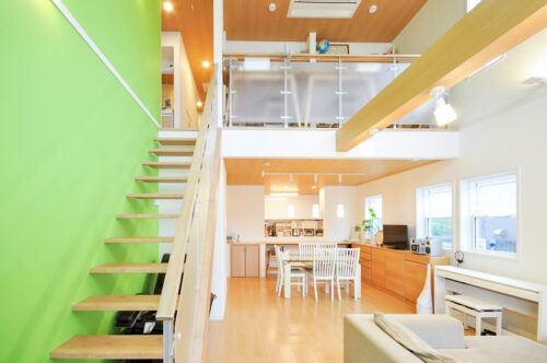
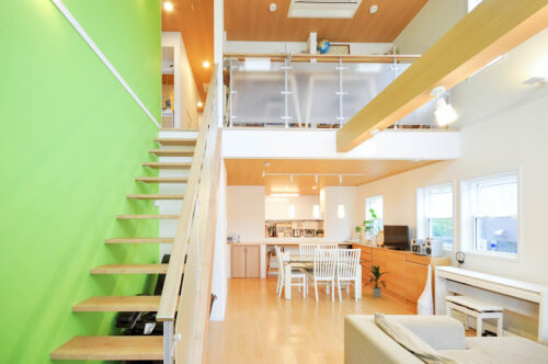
+ indoor plant [363,264,390,298]
